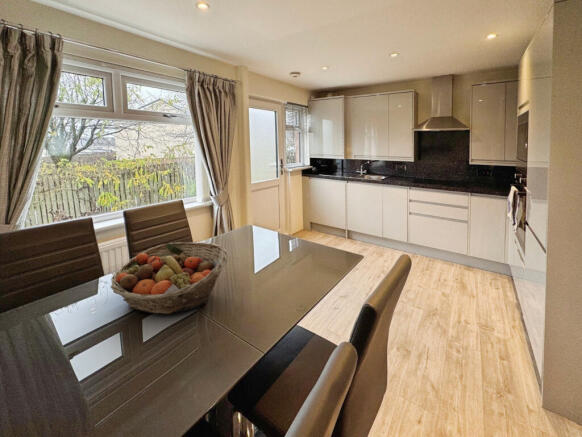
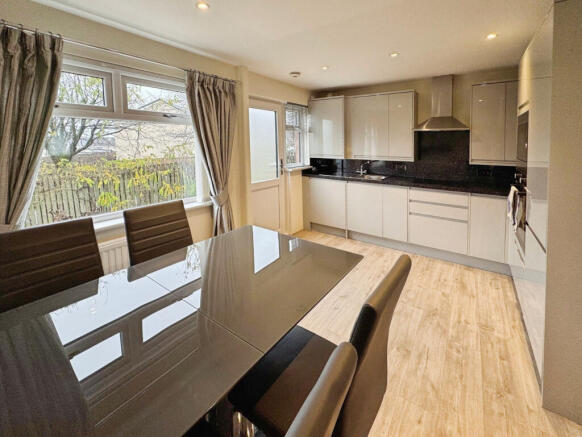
- fruit basket [110,241,229,315]
